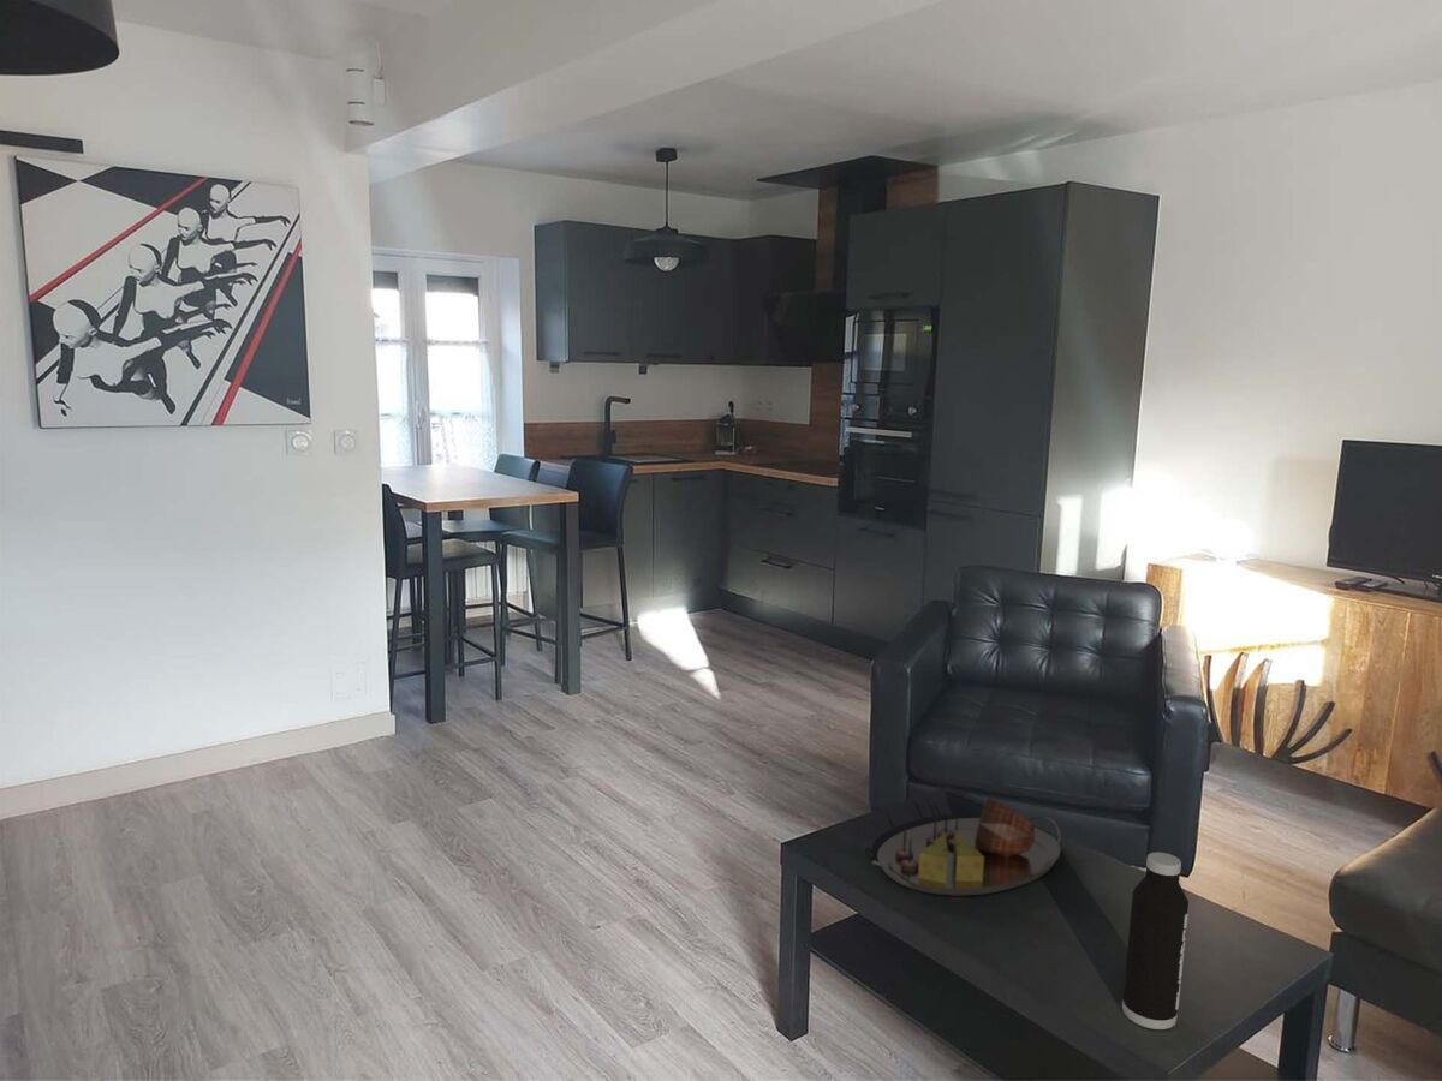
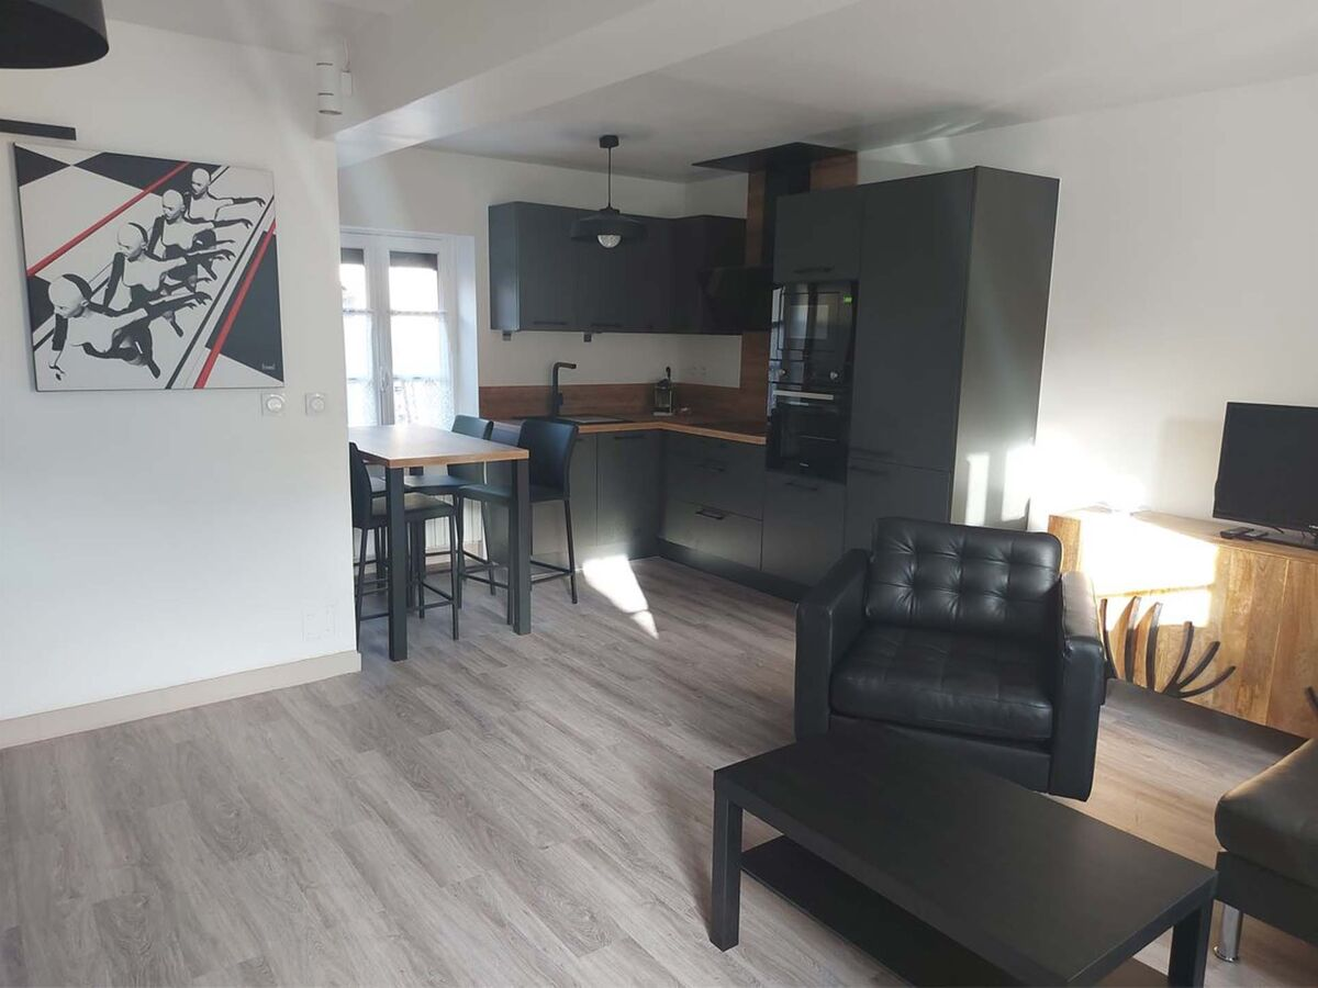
- water bottle [1121,852,1190,1031]
- serving tray [871,796,1062,896]
